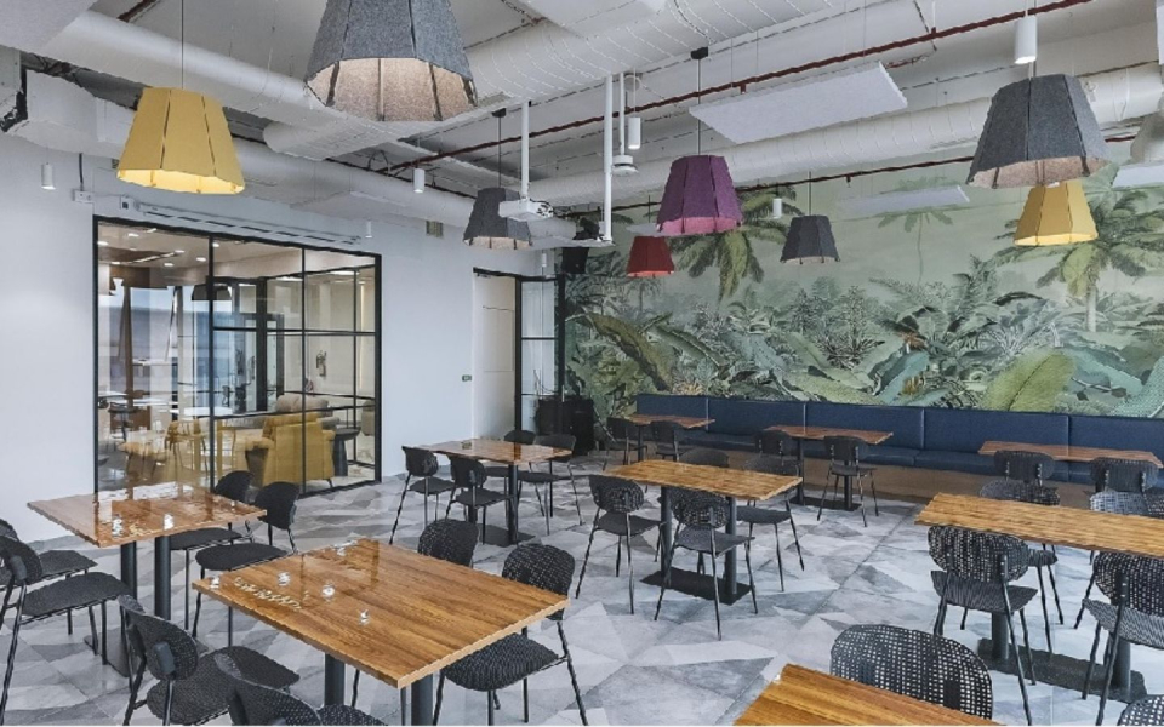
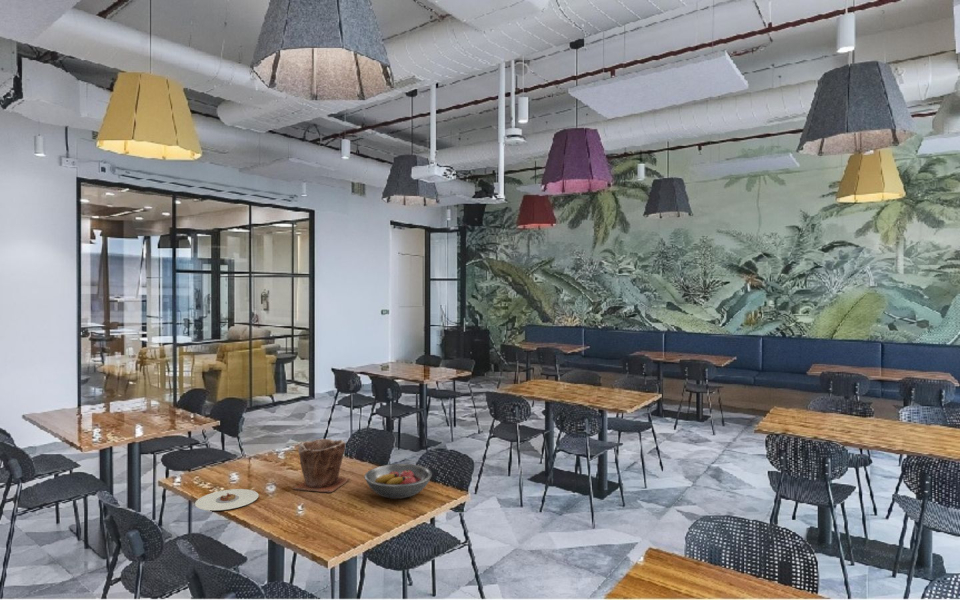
+ plant pot [293,438,351,493]
+ plate [194,488,260,511]
+ fruit bowl [363,463,433,500]
